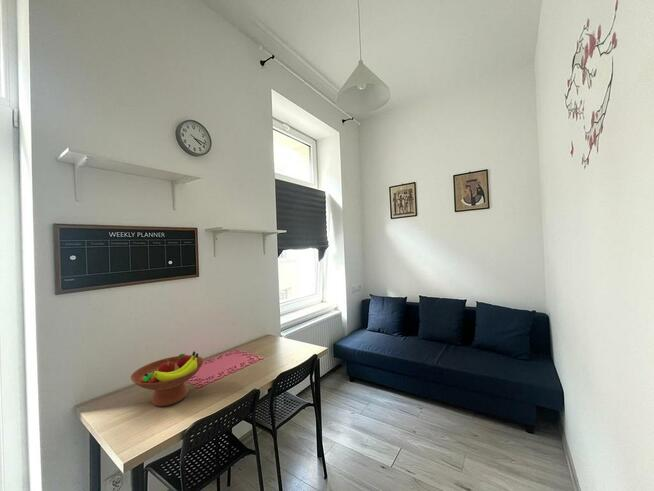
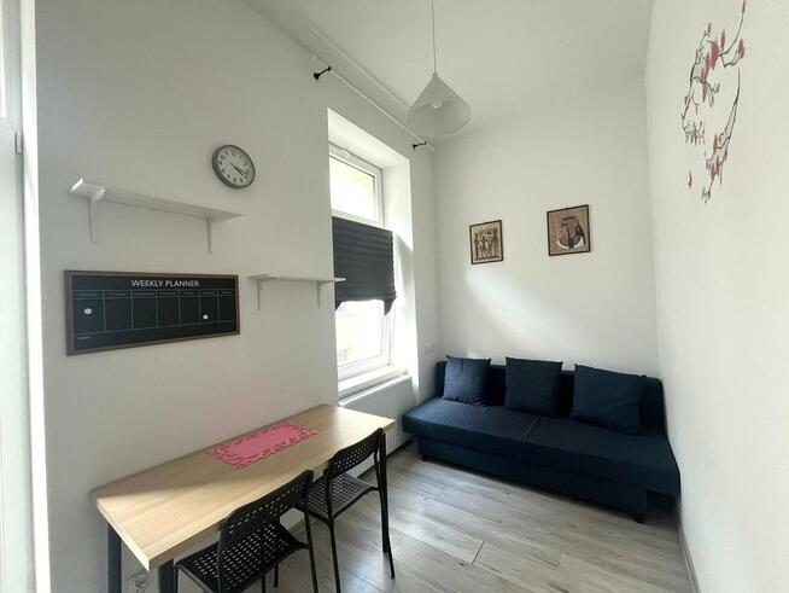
- fruit bowl [130,350,205,407]
